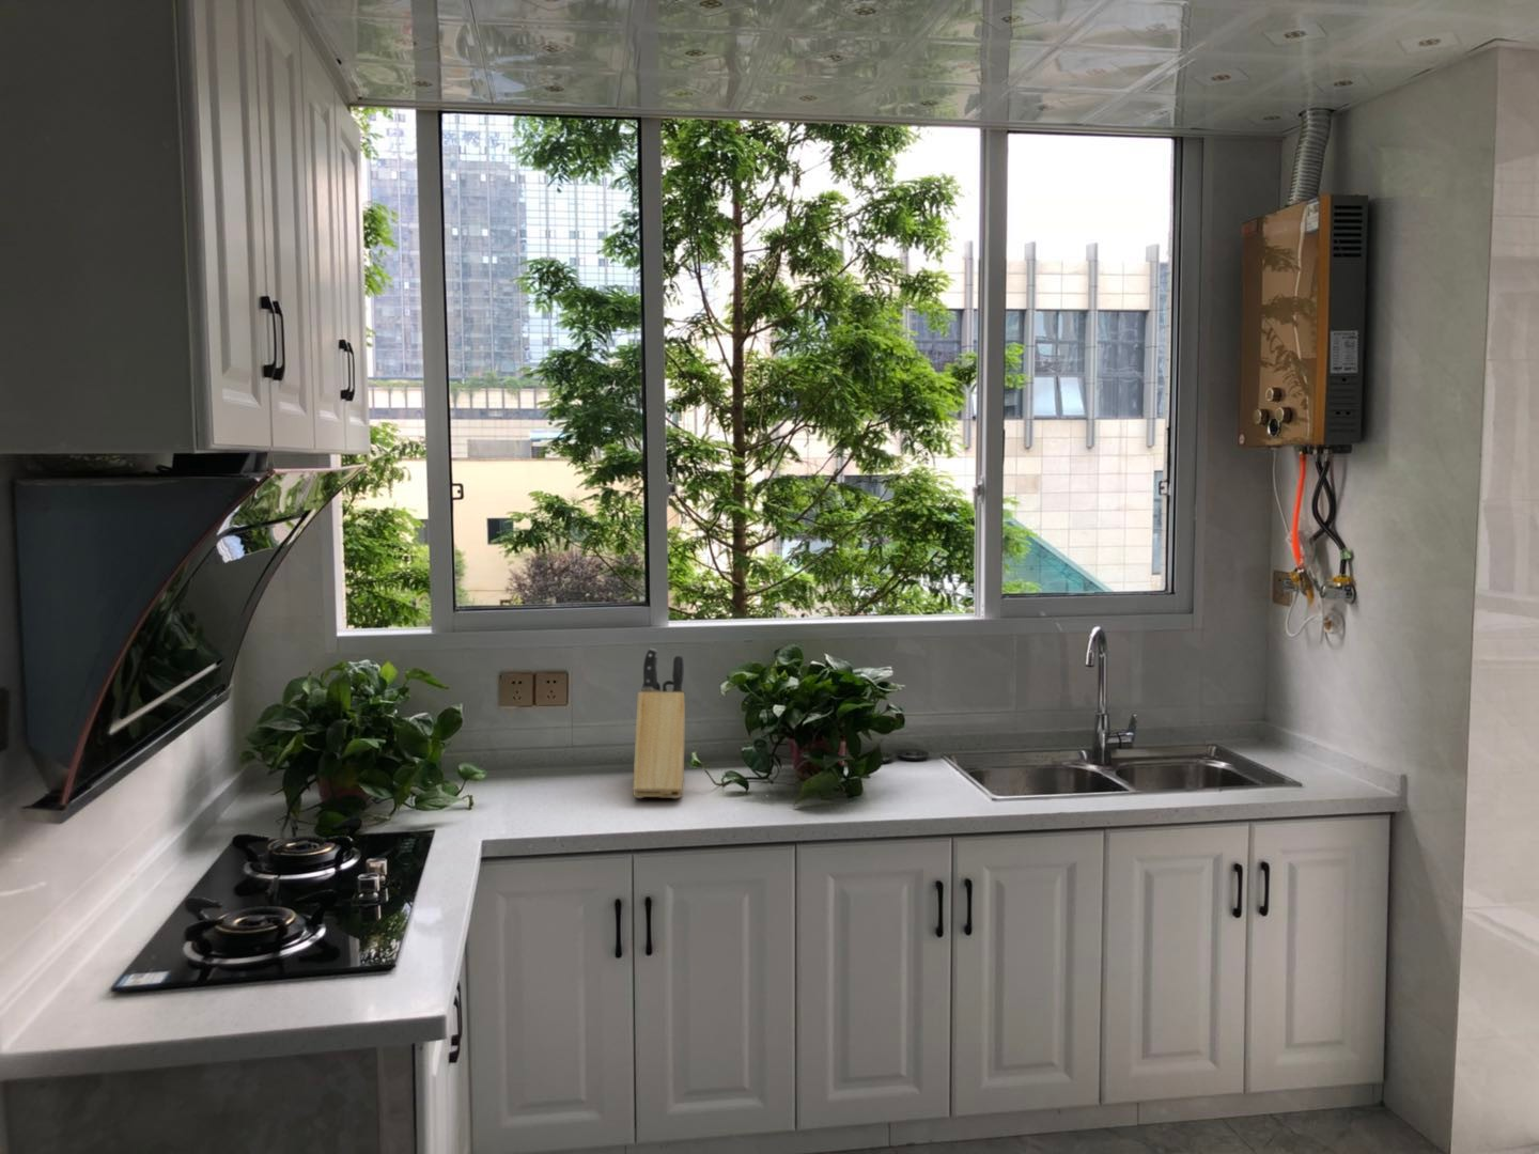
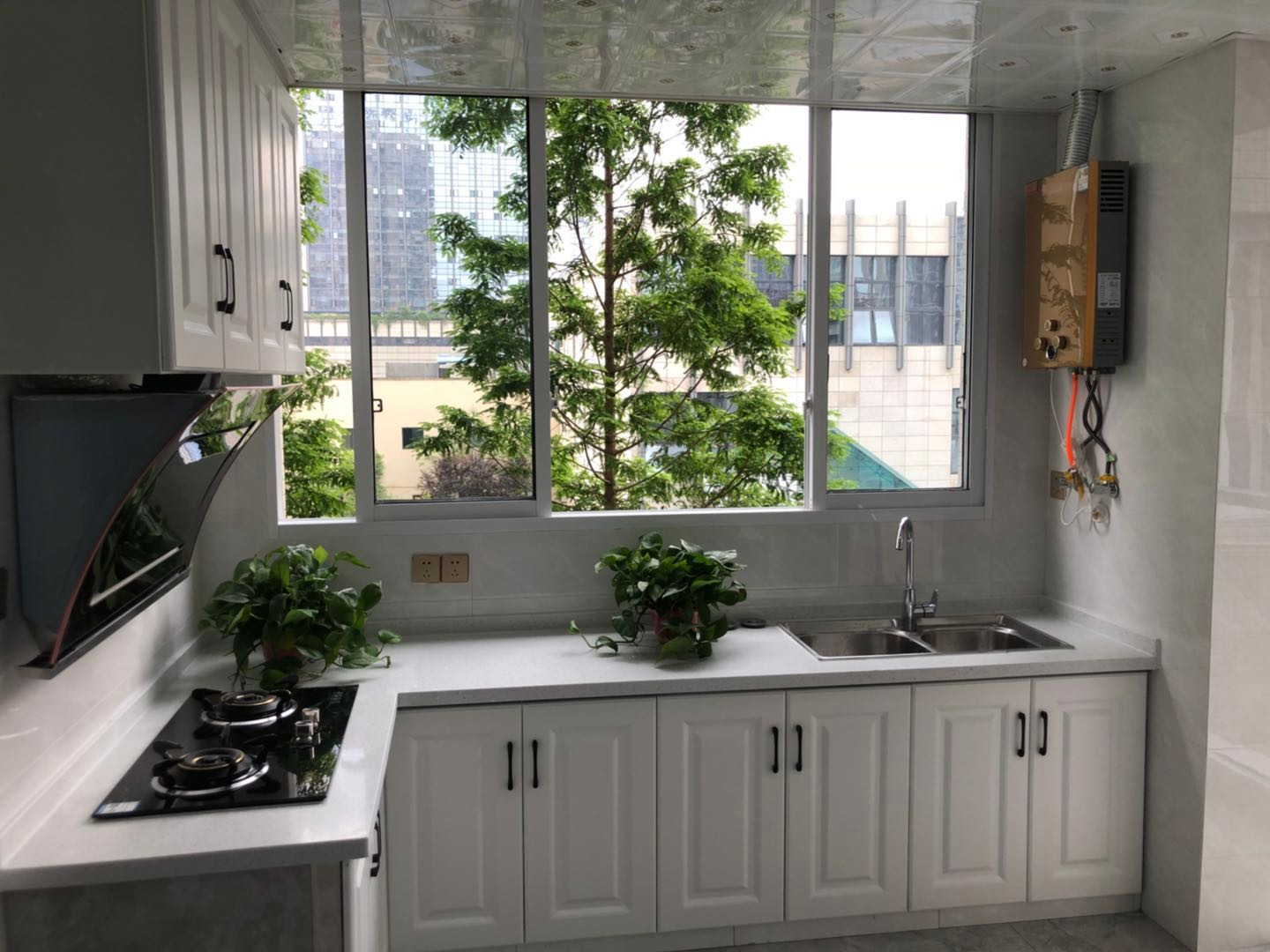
- knife block [631,647,686,799]
